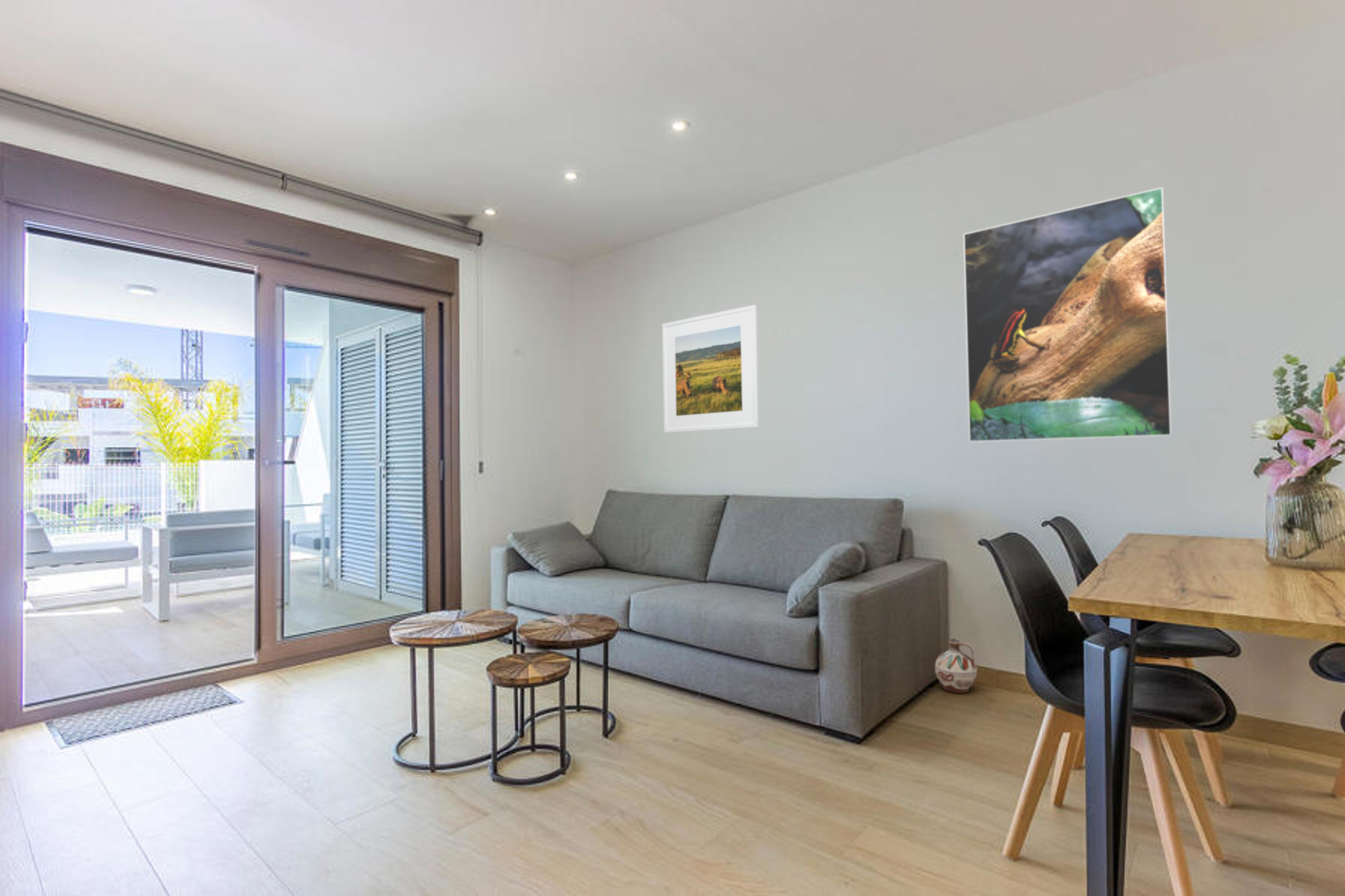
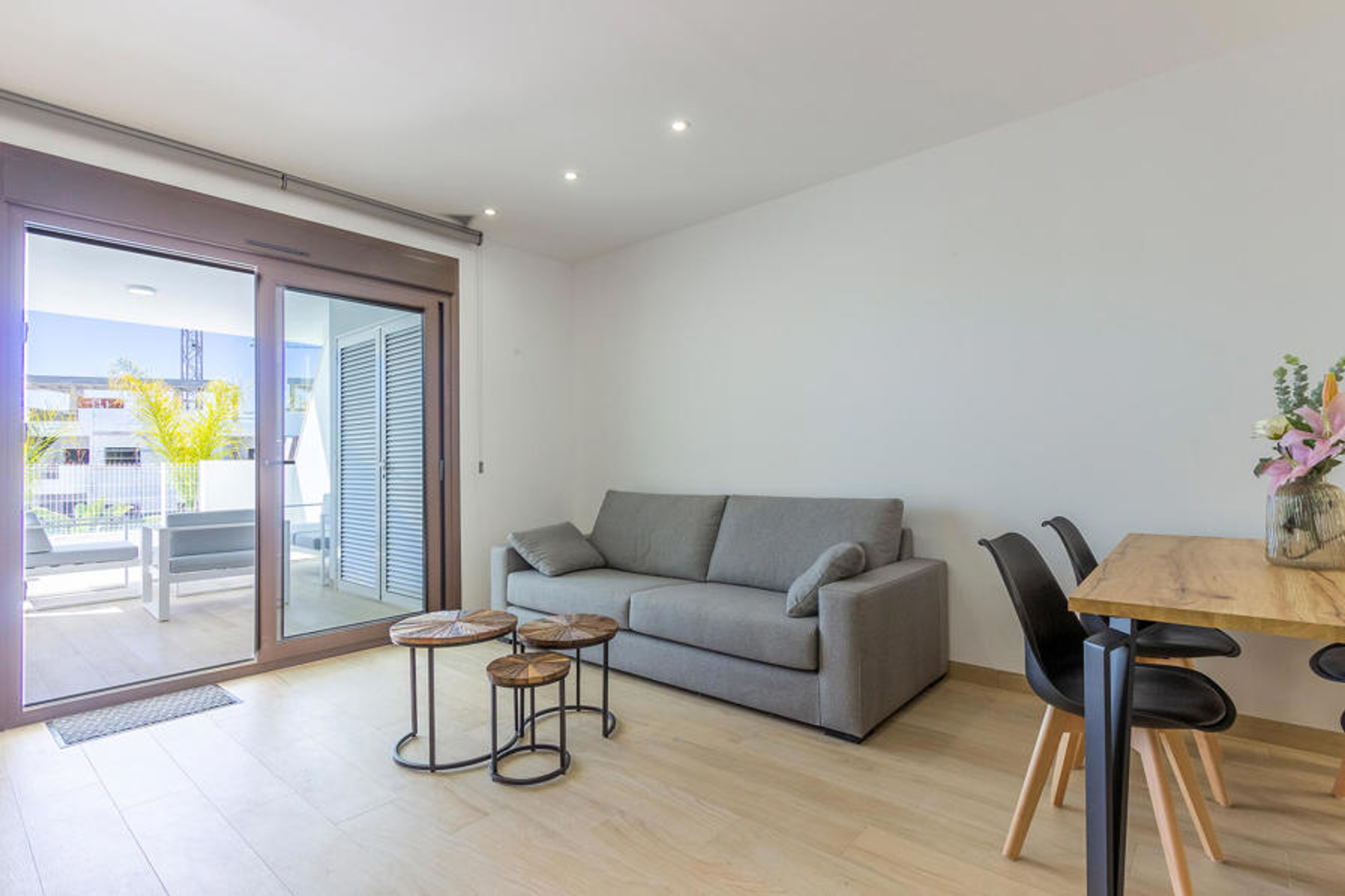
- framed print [662,305,759,433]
- ceramic jug [934,638,978,693]
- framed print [963,187,1172,442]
